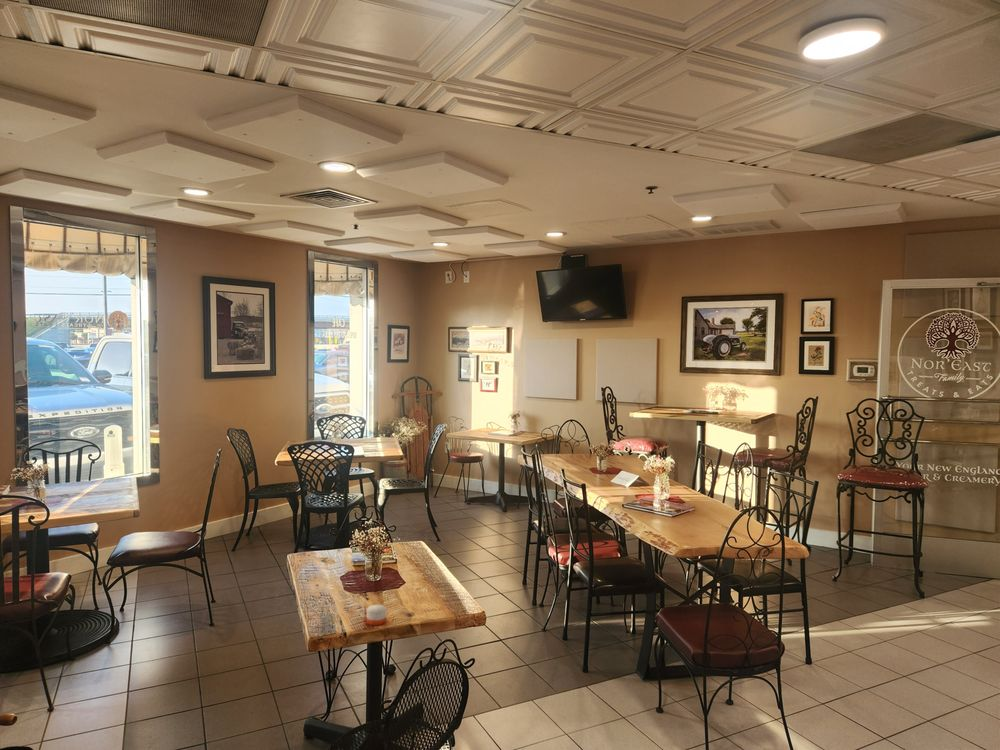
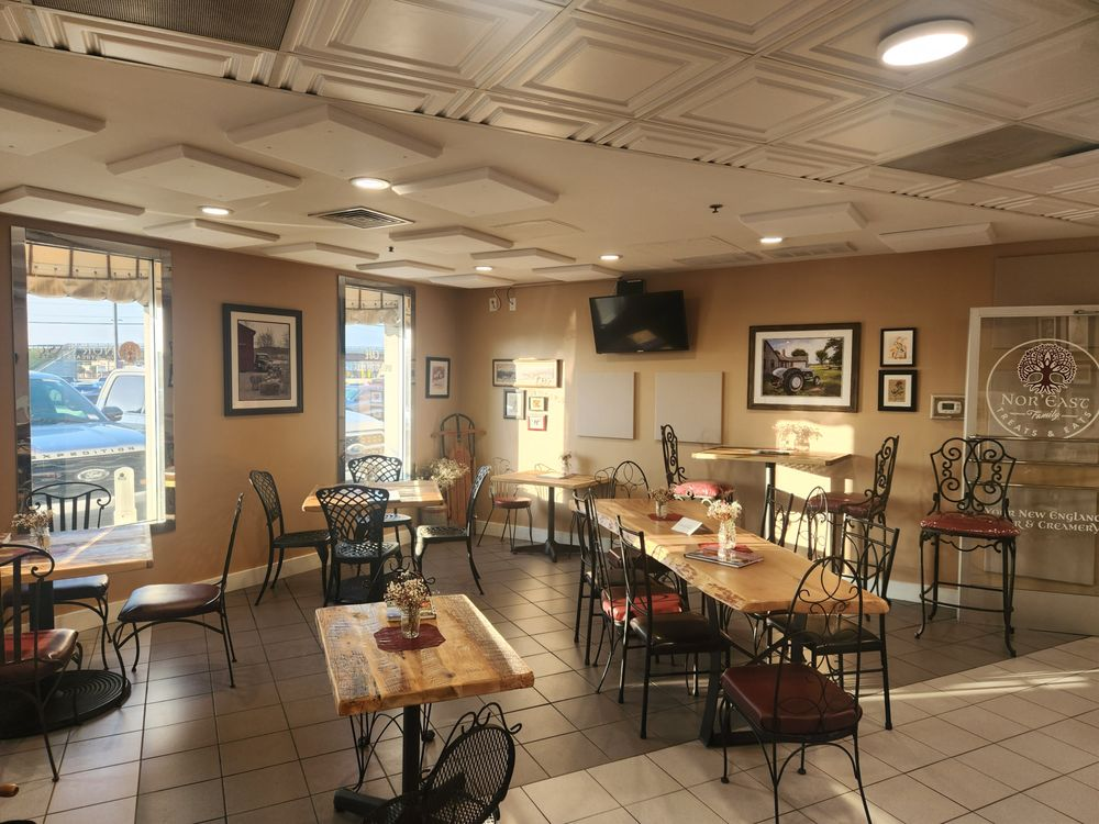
- candle [366,603,387,626]
